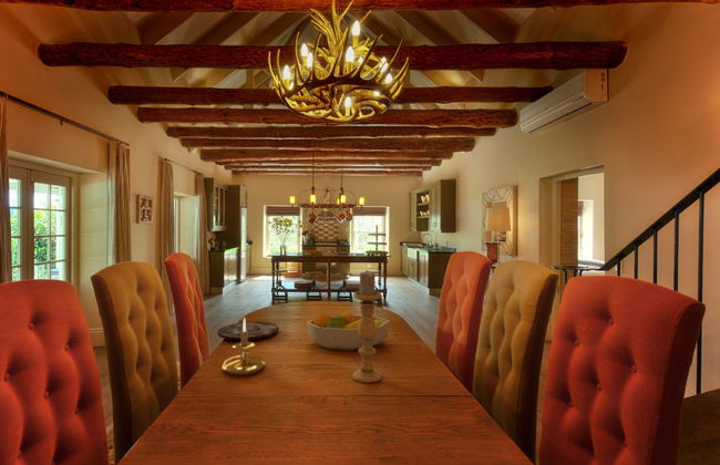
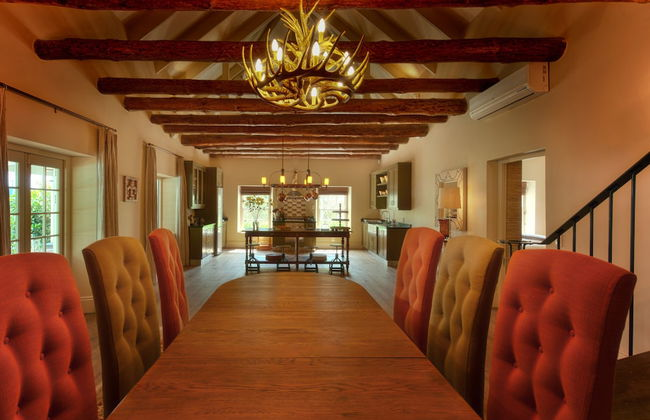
- candle holder [222,317,267,376]
- plate [216,321,280,341]
- candle holder [351,269,383,384]
- fruit bowl [306,309,391,351]
